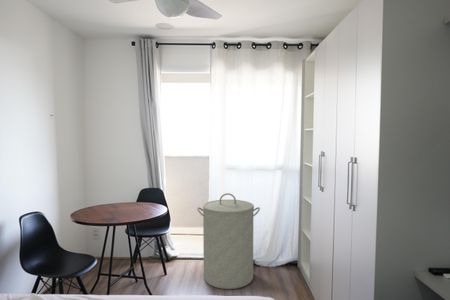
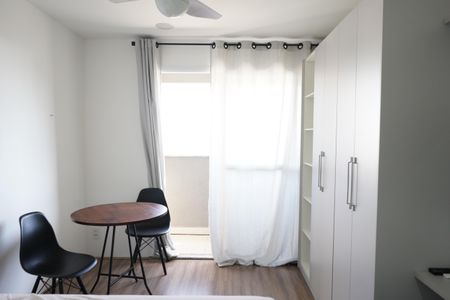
- laundry hamper [196,192,261,290]
